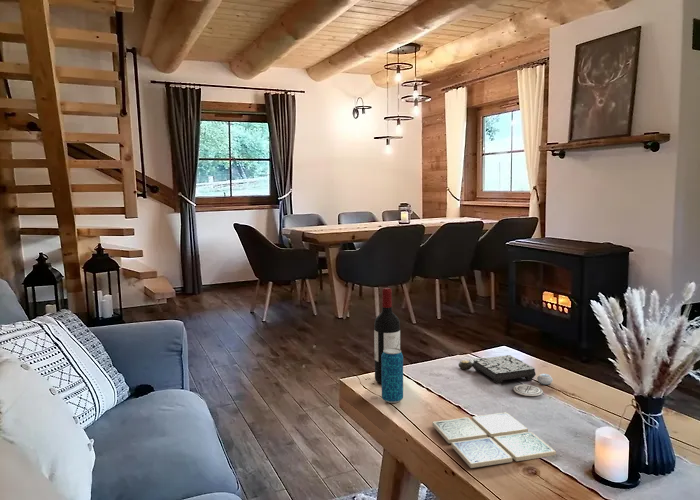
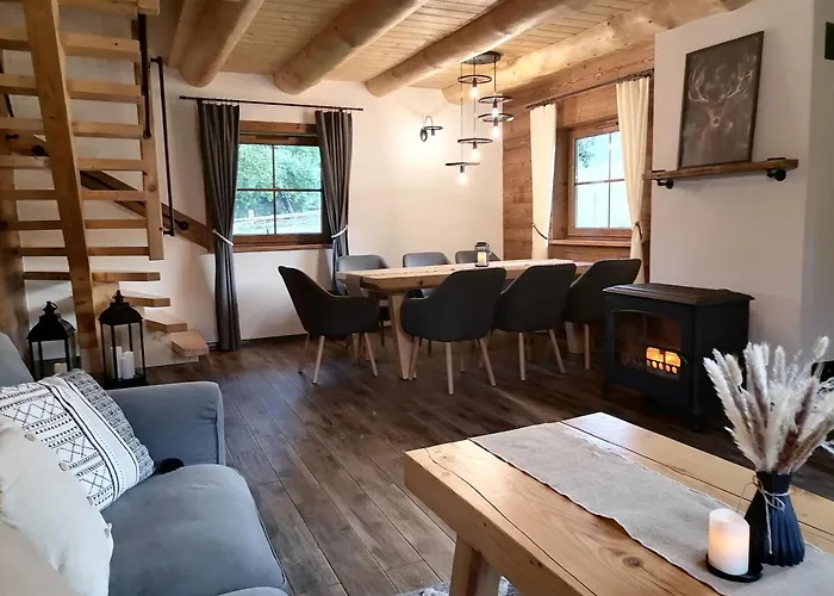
- wine bottle [373,287,401,384]
- beverage can [381,348,404,404]
- drink coaster [431,411,557,469]
- board game [458,354,554,397]
